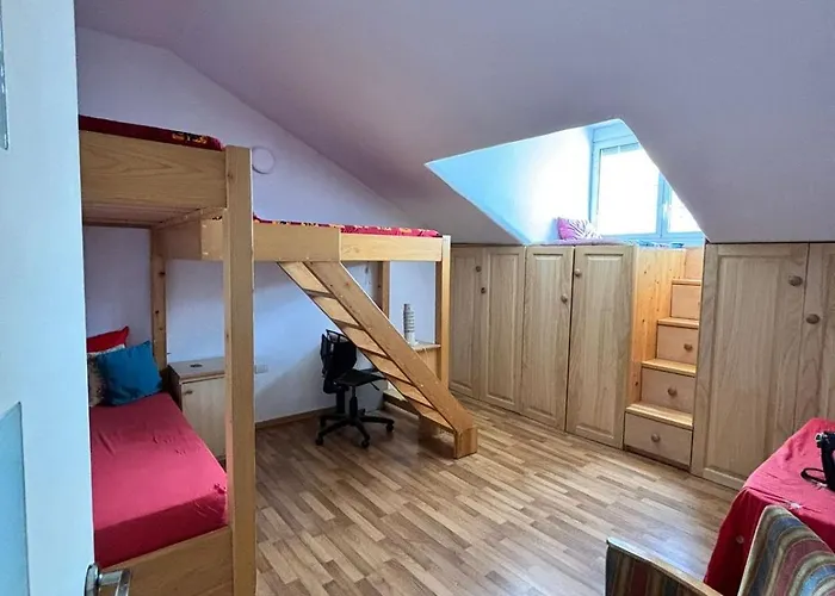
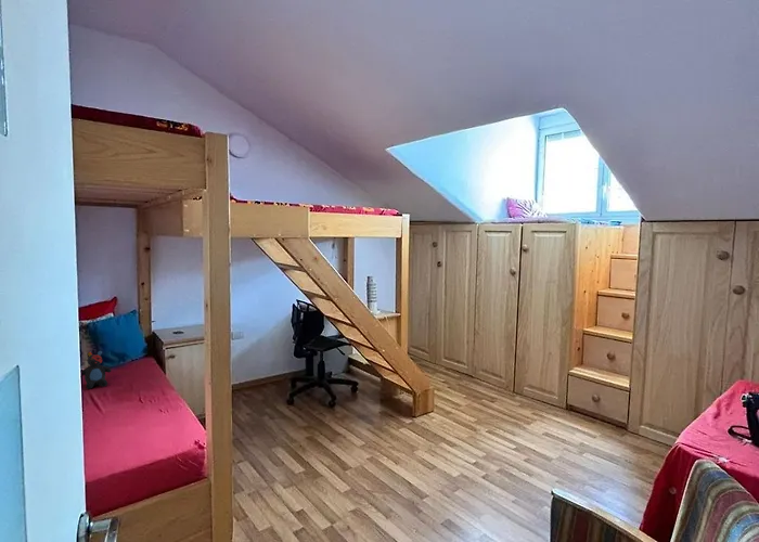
+ teddy bear [81,350,112,390]
